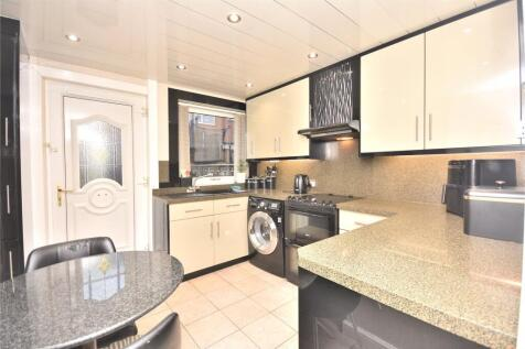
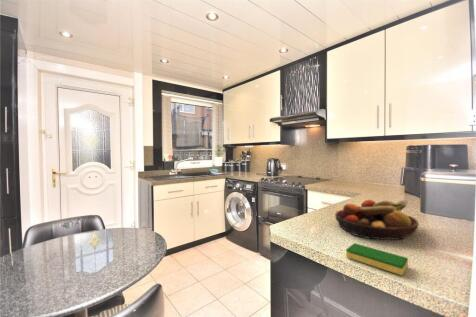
+ dish sponge [345,242,409,276]
+ fruit bowl [334,198,420,241]
